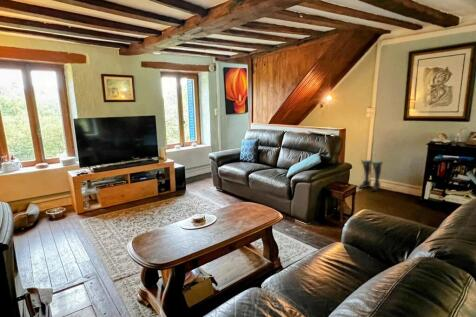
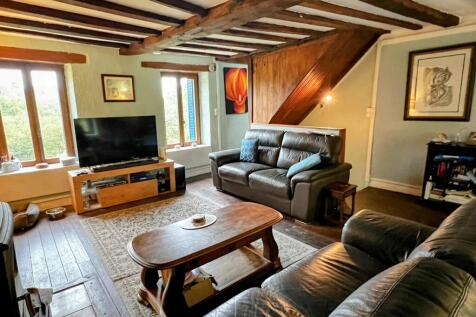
- boots [357,159,384,192]
